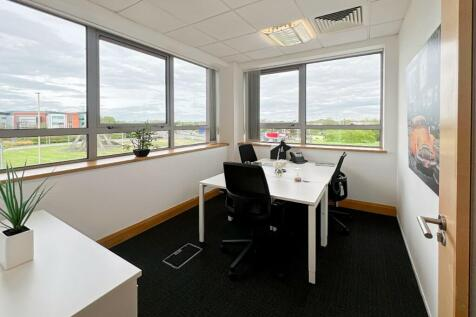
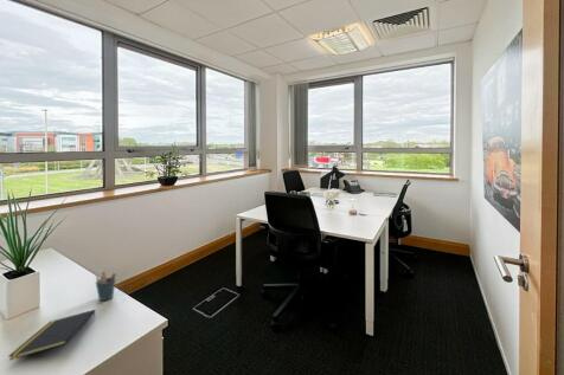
+ notepad [7,309,97,361]
+ pen holder [94,271,117,302]
